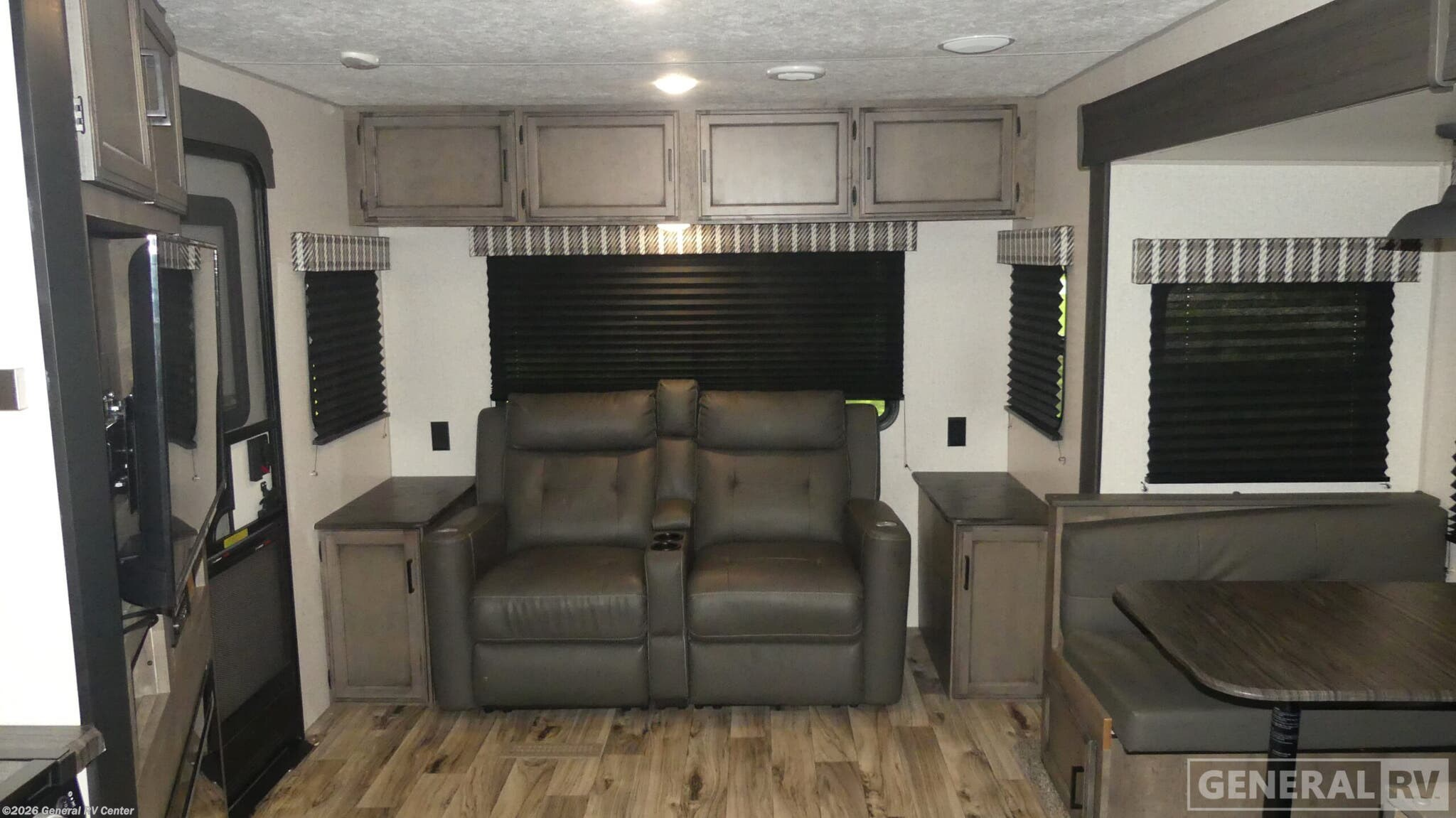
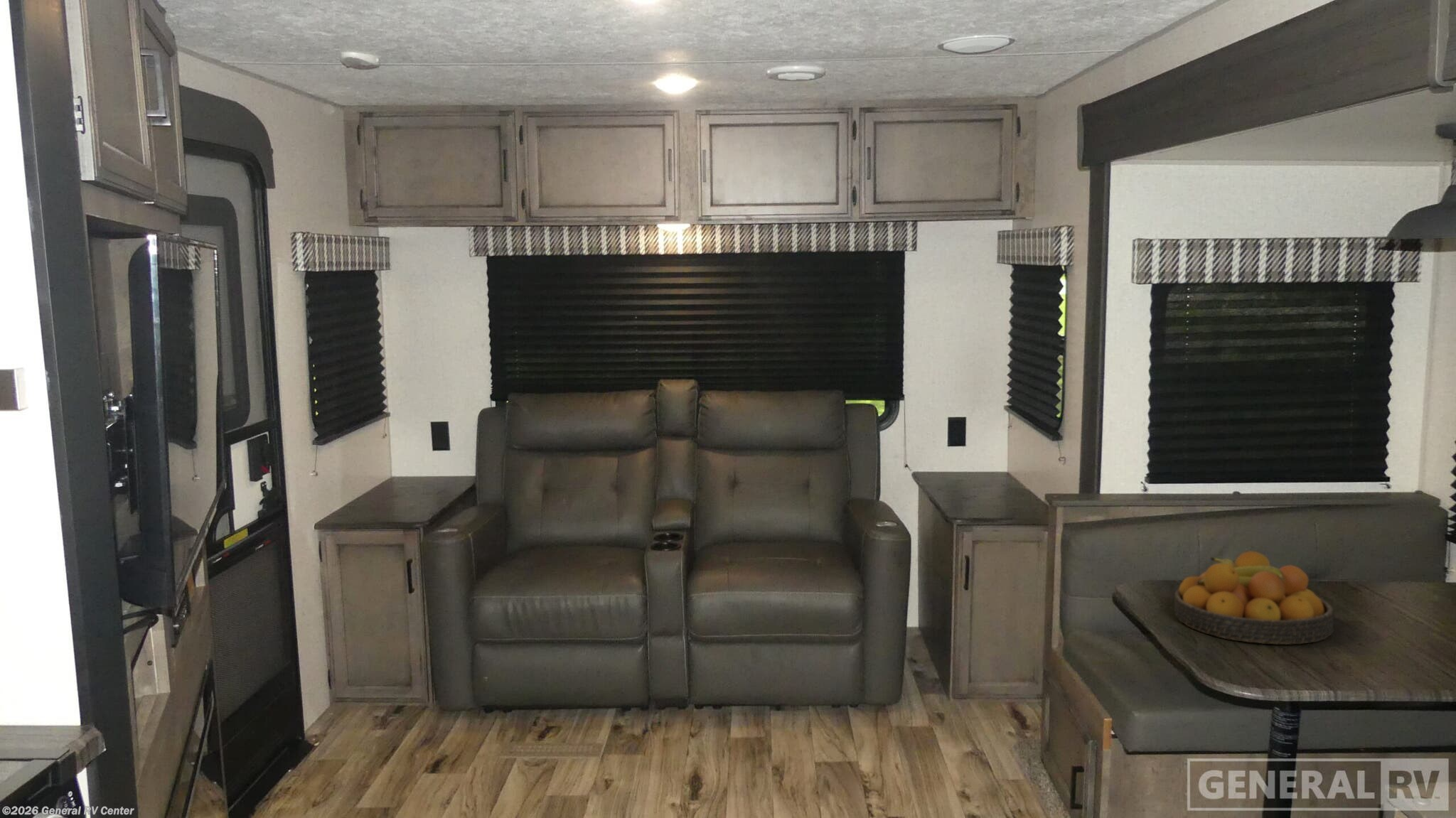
+ fruit bowl [1174,551,1334,645]
